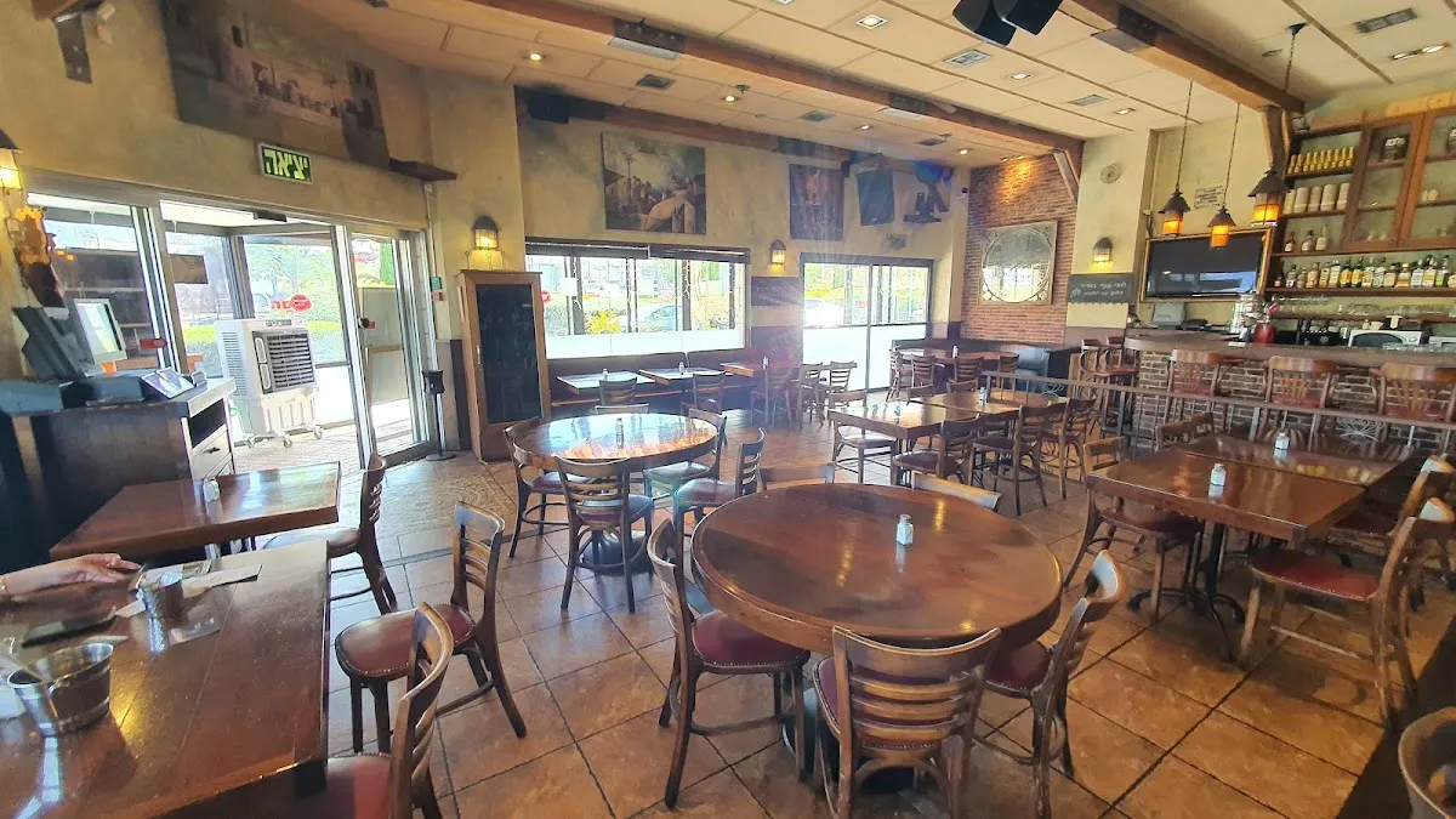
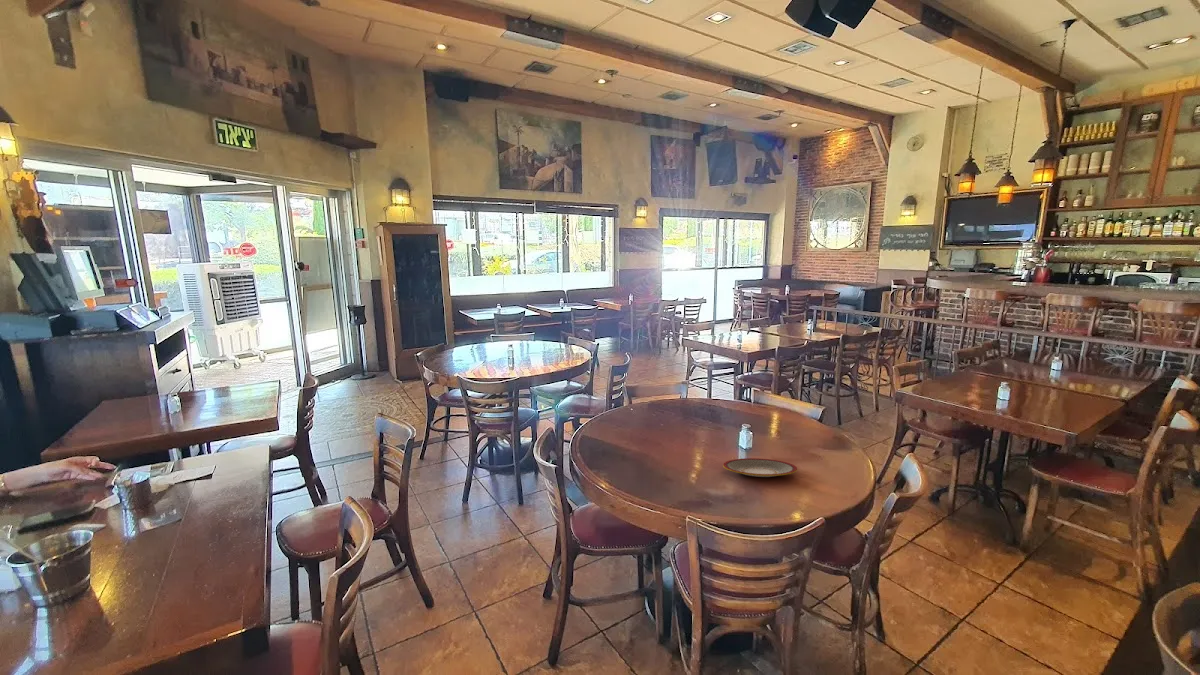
+ plate [722,457,798,478]
